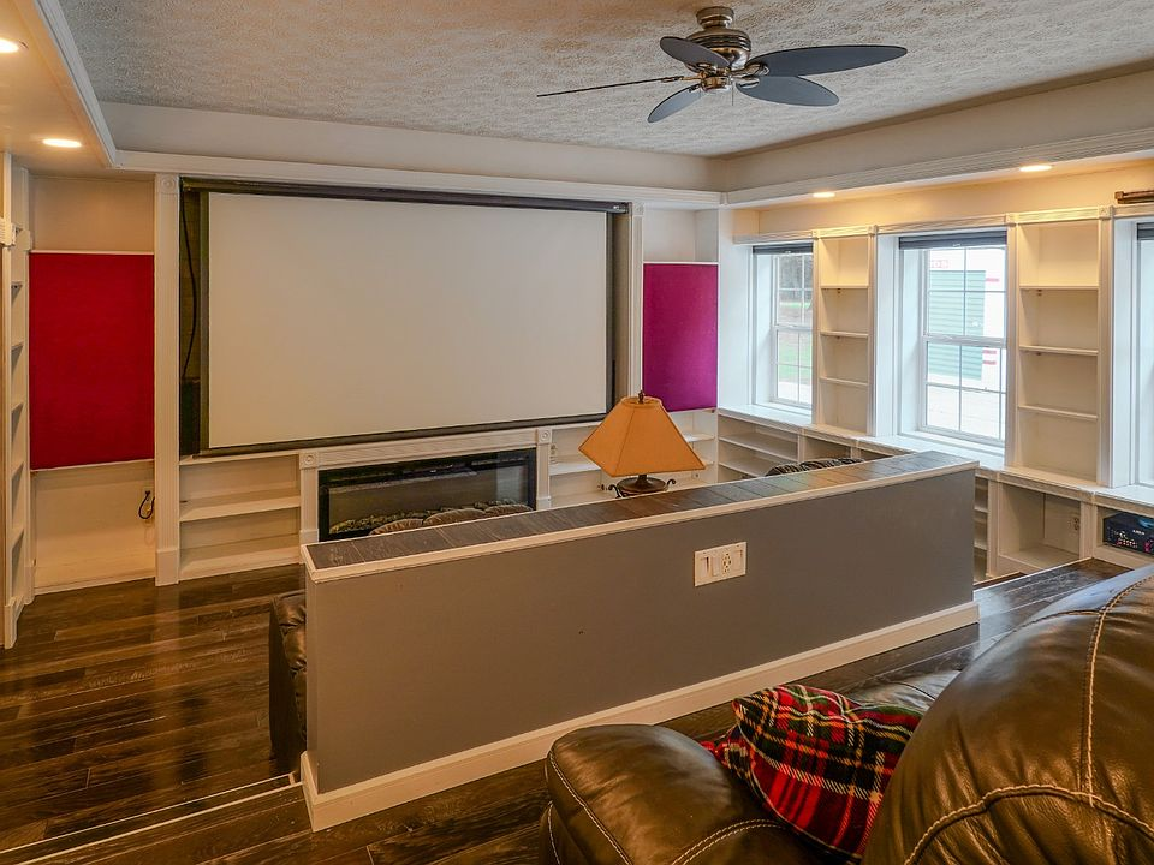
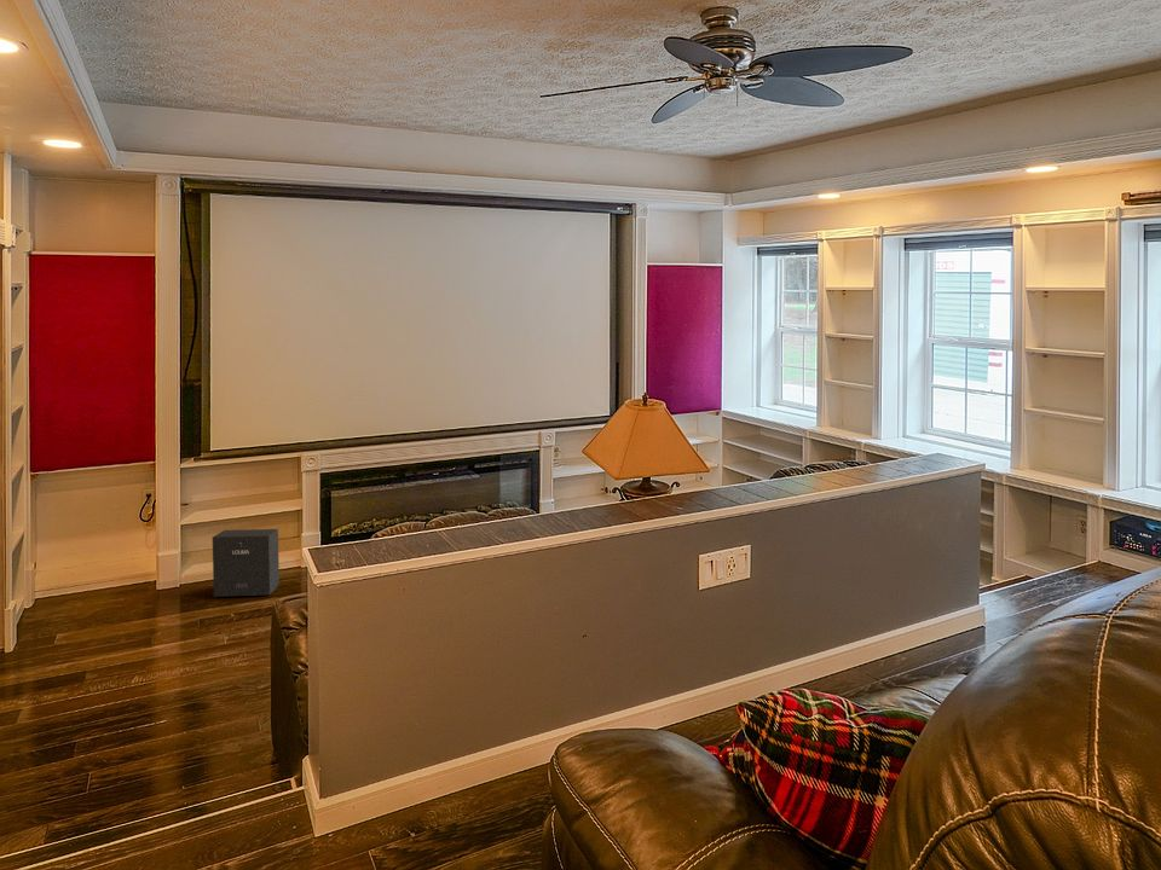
+ speaker [212,528,281,598]
